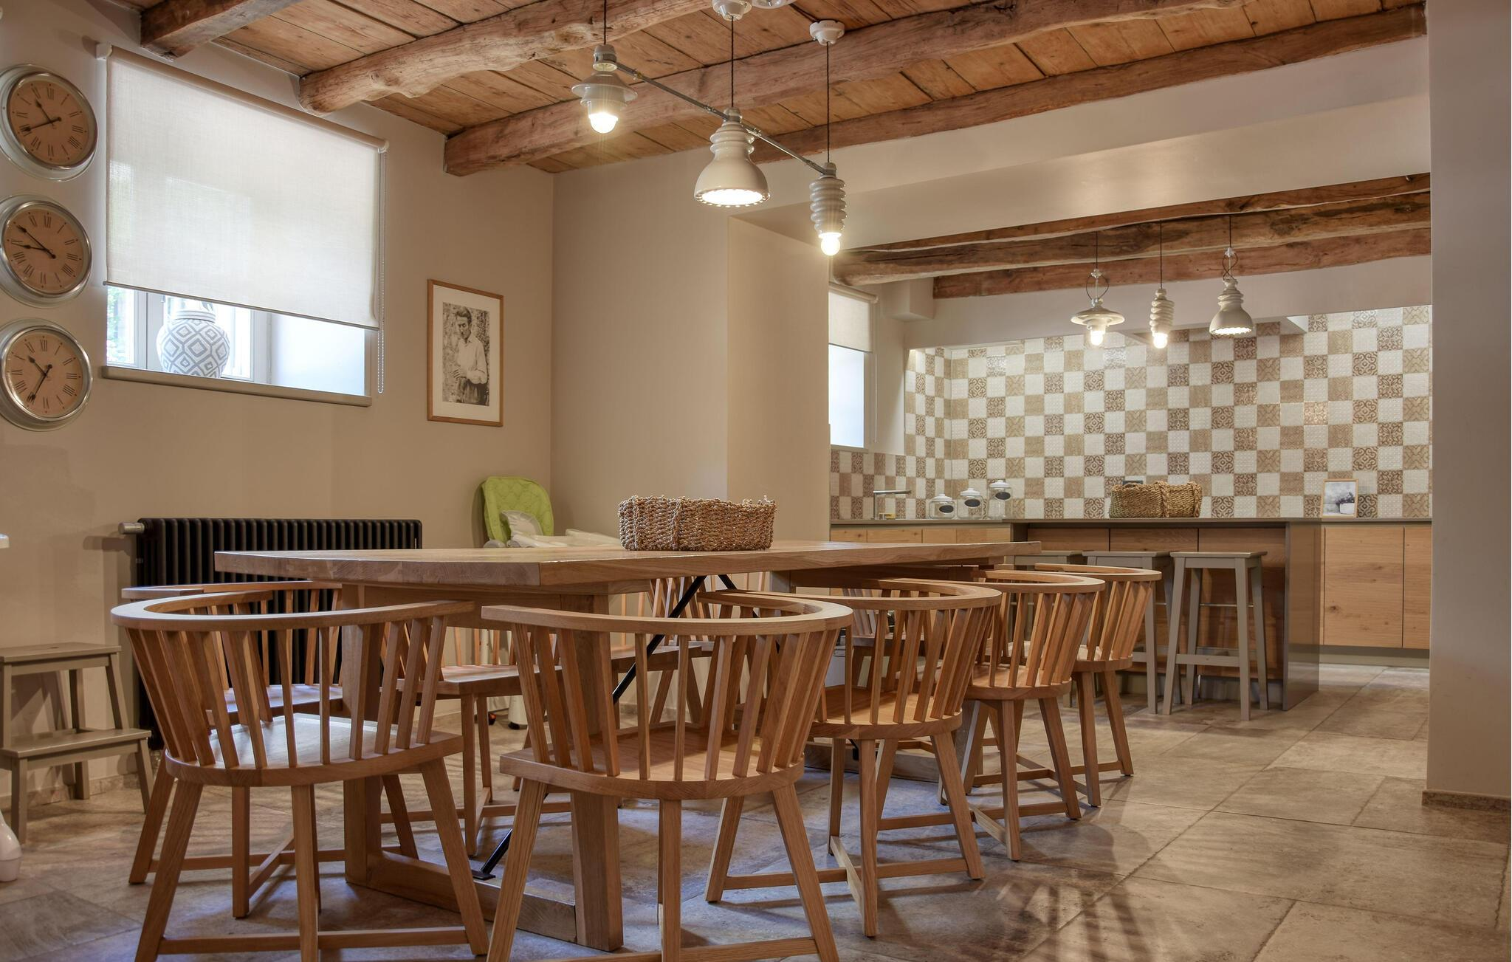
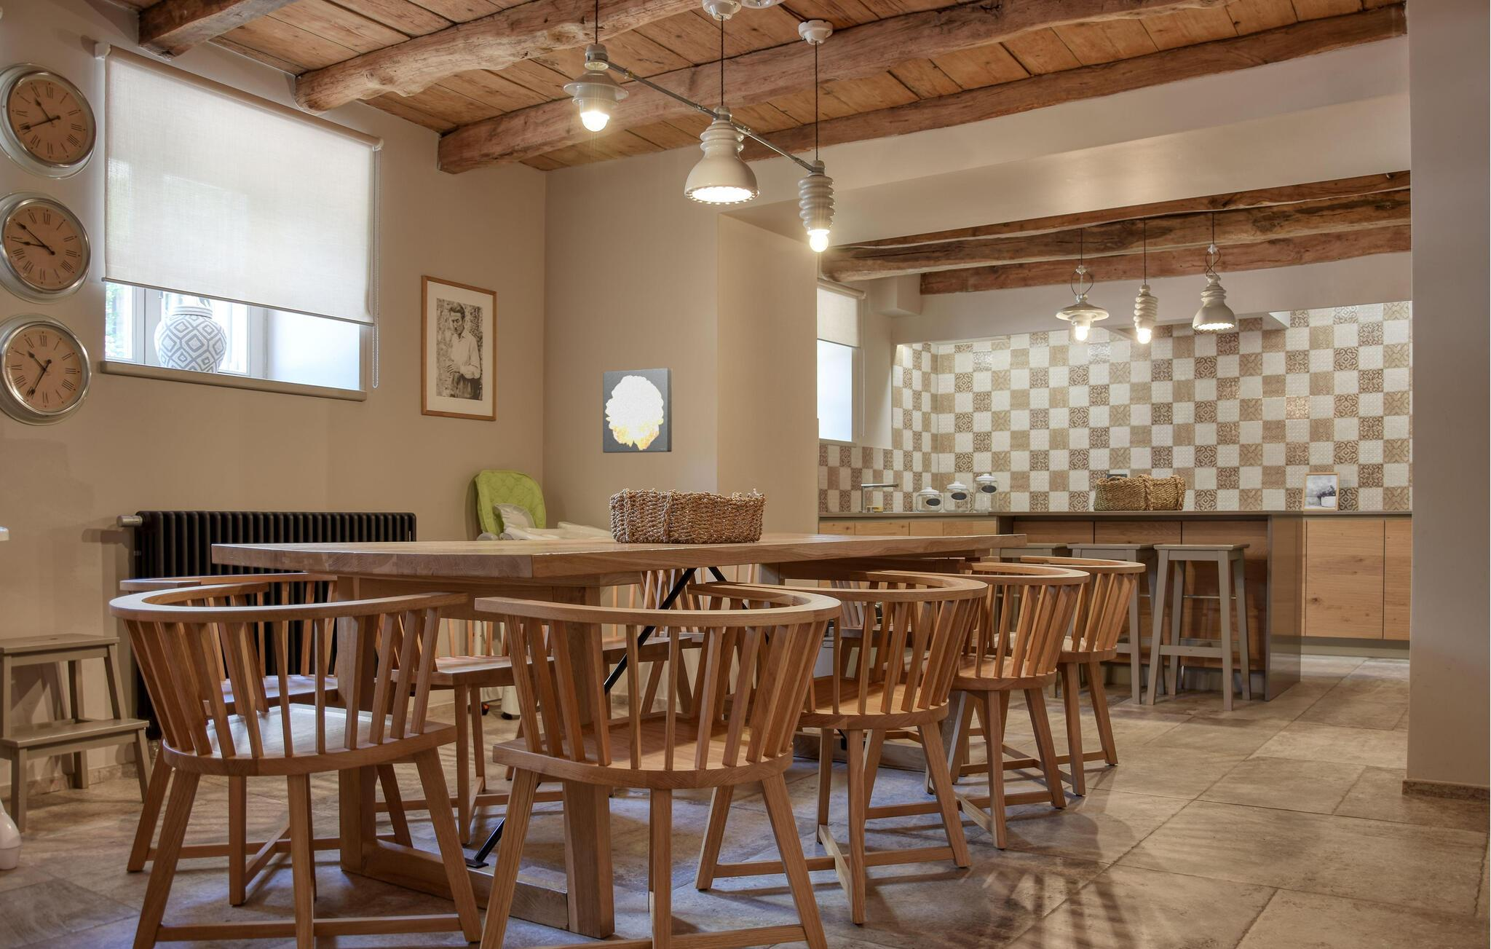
+ wall art [602,367,673,453]
